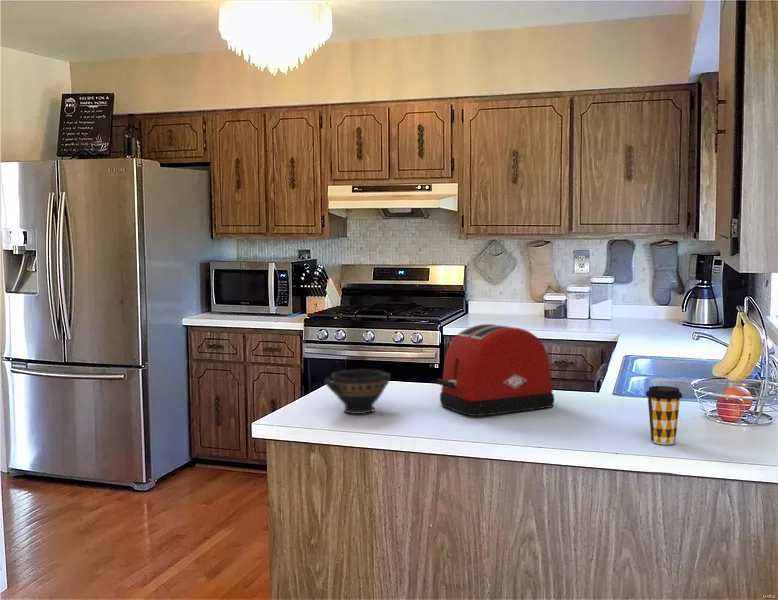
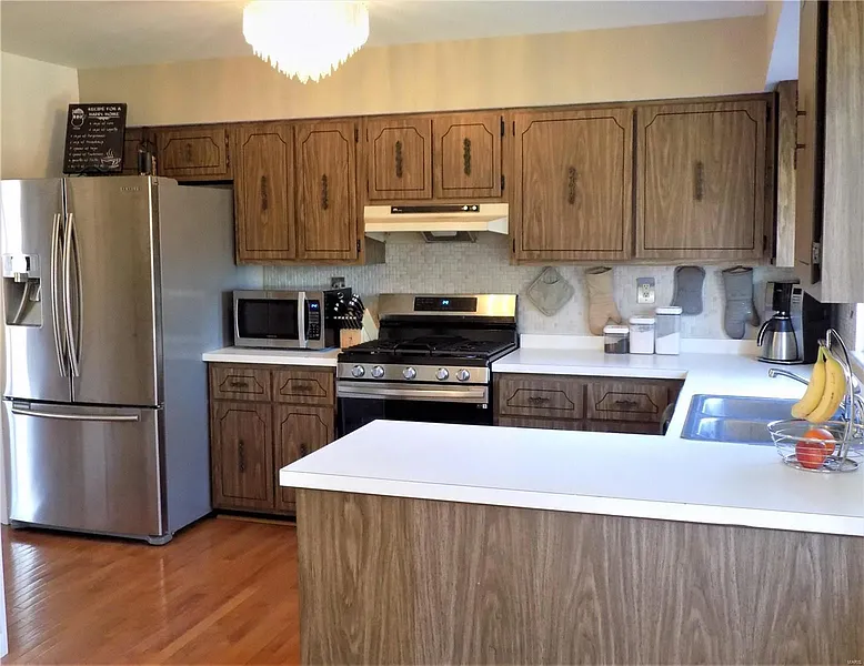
- toaster [435,323,555,417]
- bowl [323,369,392,415]
- coffee cup [645,385,683,445]
